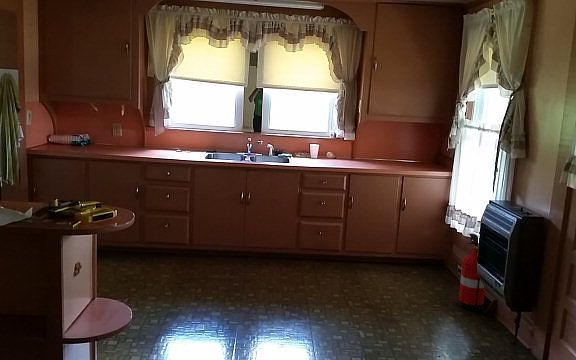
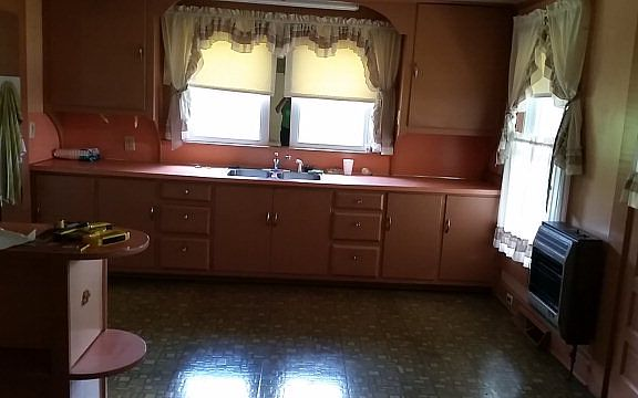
- fire extinguisher [457,232,486,312]
